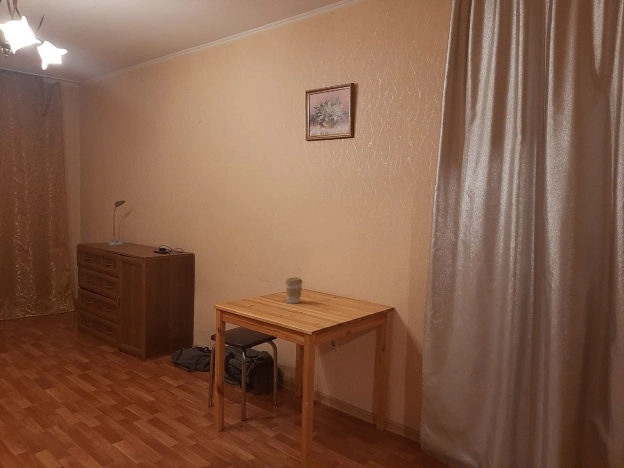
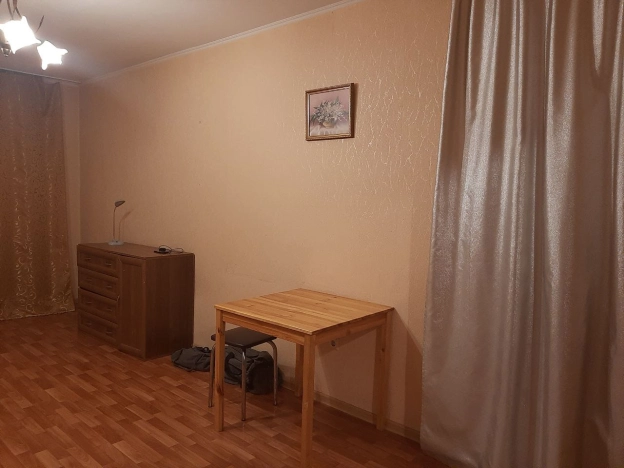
- coffee cup [284,277,303,304]
